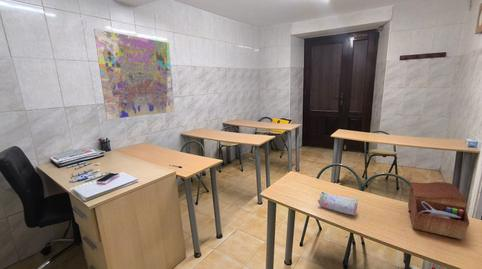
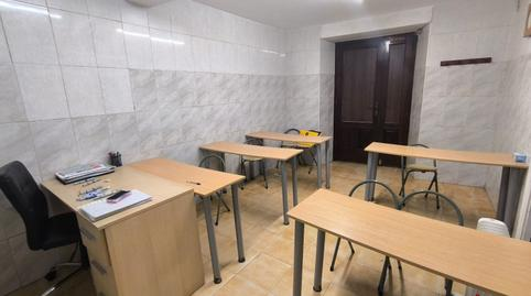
- map [93,28,176,120]
- pencil case [317,191,359,216]
- sewing box [407,181,470,240]
